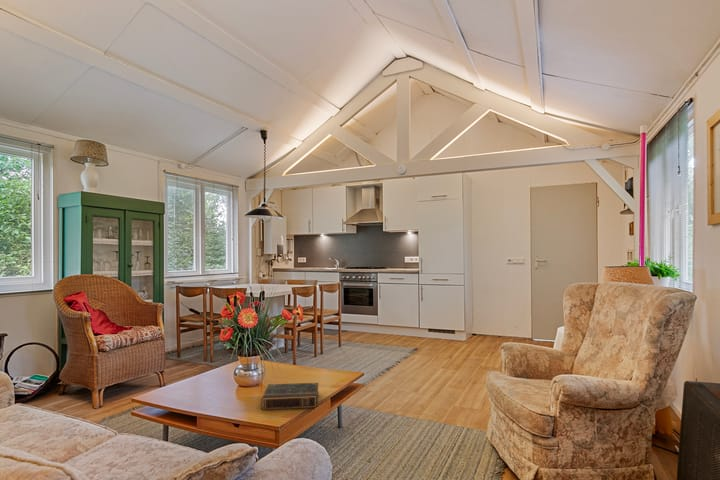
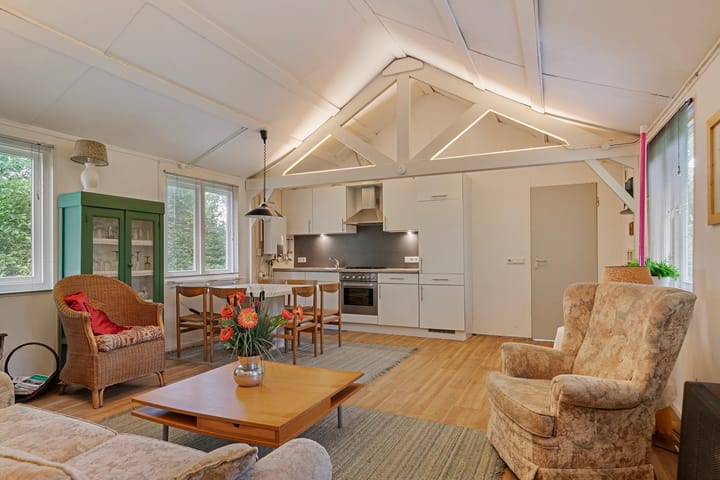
- book [260,382,320,410]
